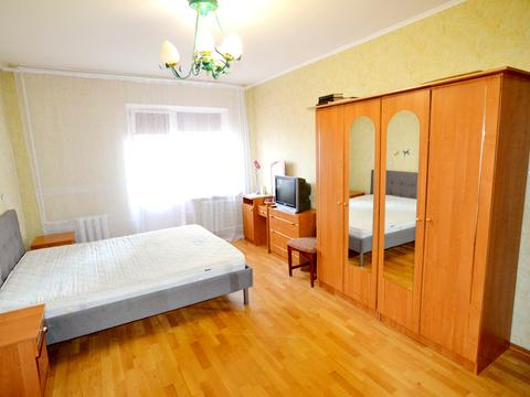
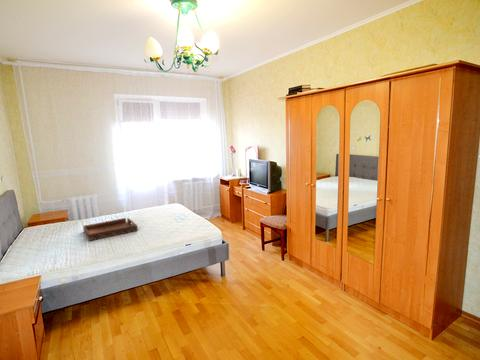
+ serving tray [82,217,139,242]
